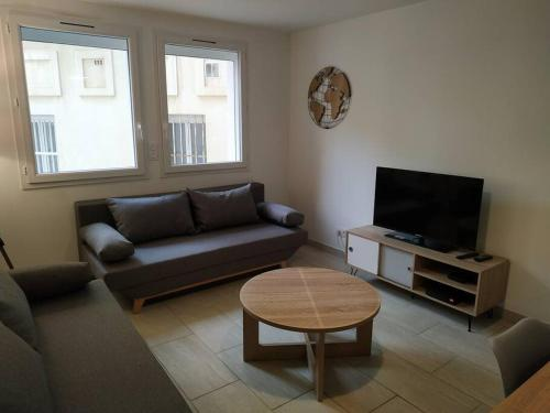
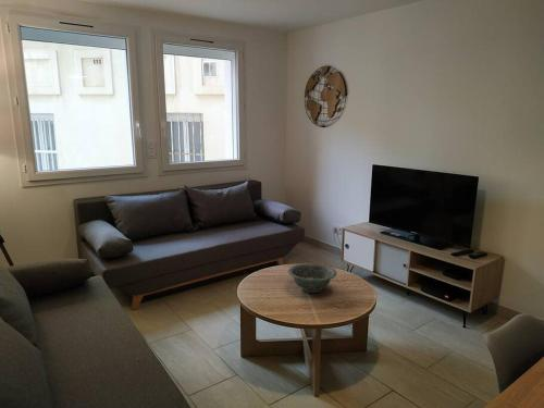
+ decorative bowl [287,262,338,294]
